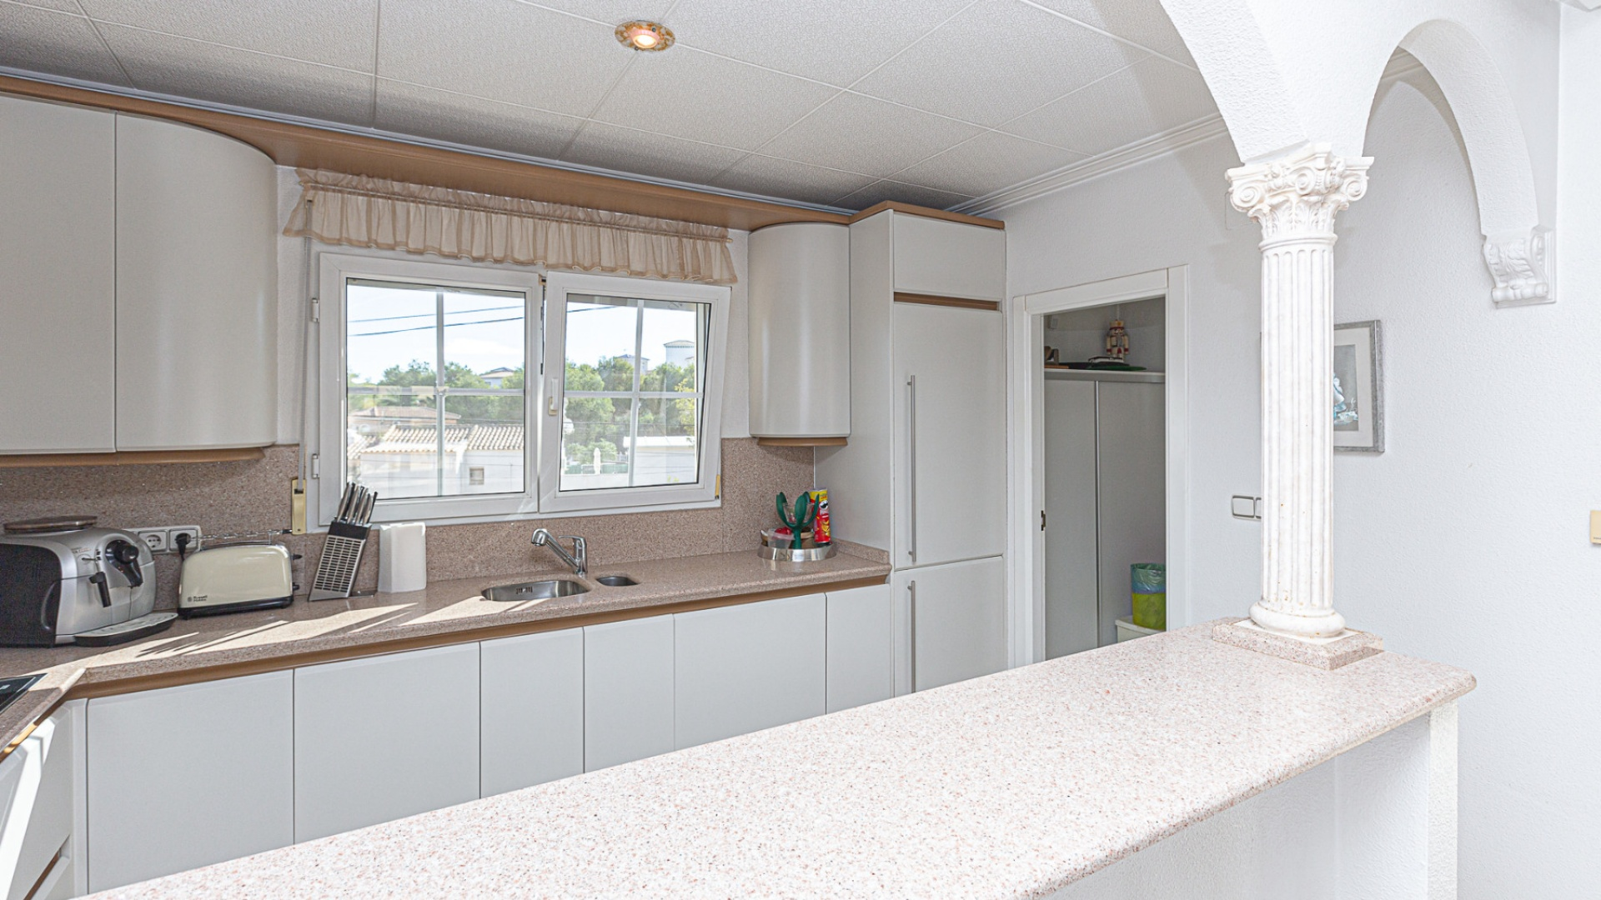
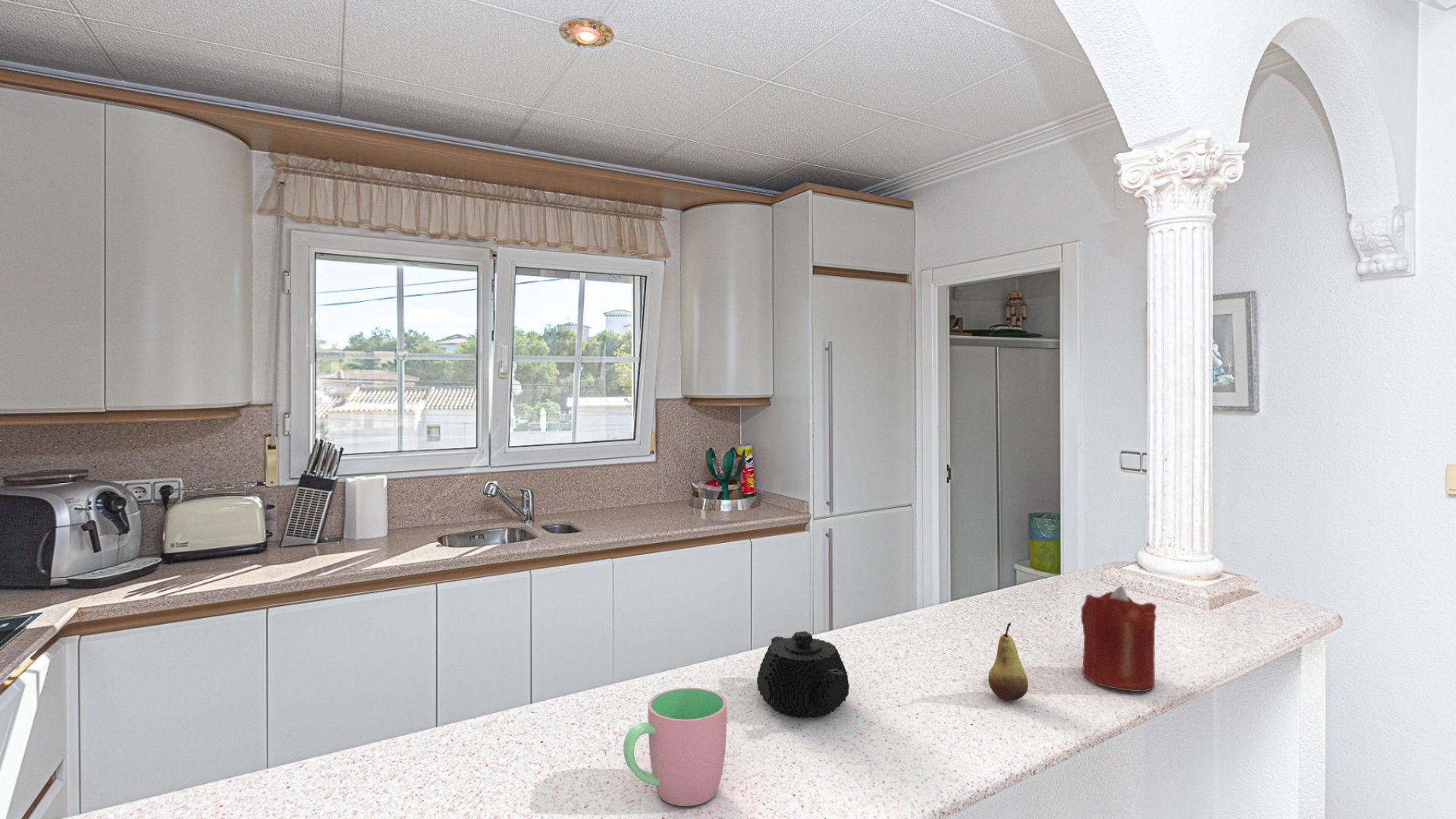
+ teapot [756,630,850,719]
+ fruit [988,622,1029,701]
+ cup [623,687,727,807]
+ candle [1080,585,1157,692]
